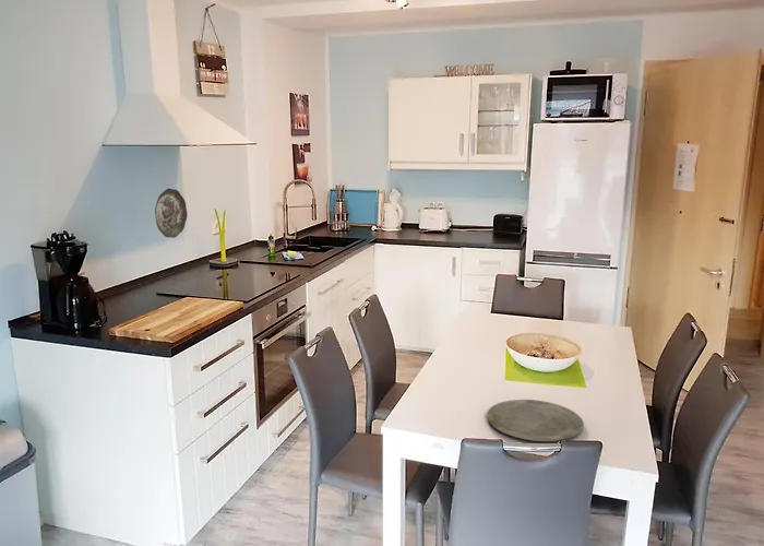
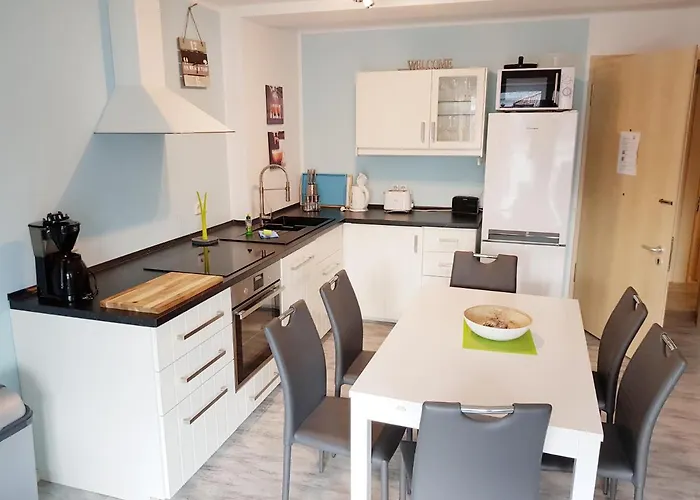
- plate [486,399,585,442]
- decorative plate [154,188,189,239]
